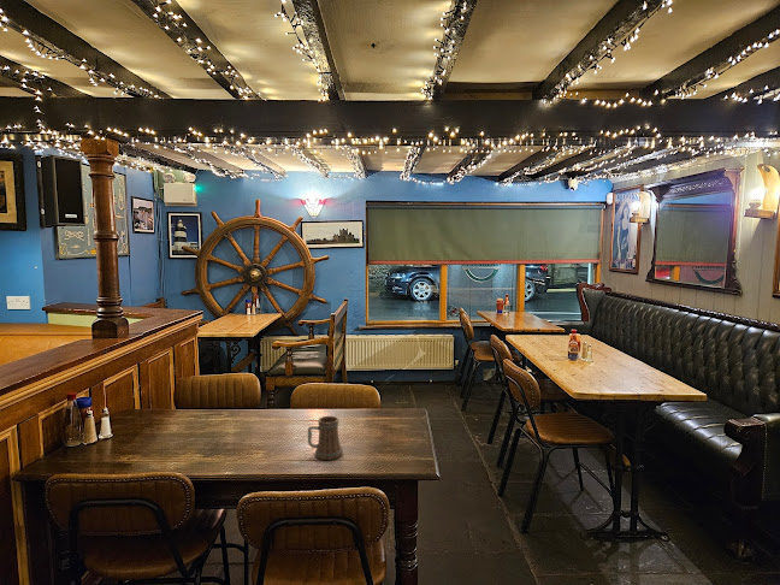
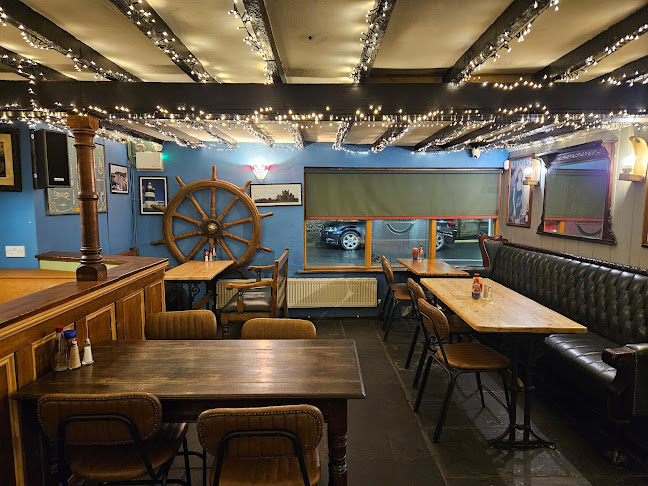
- beer mug [307,415,344,461]
